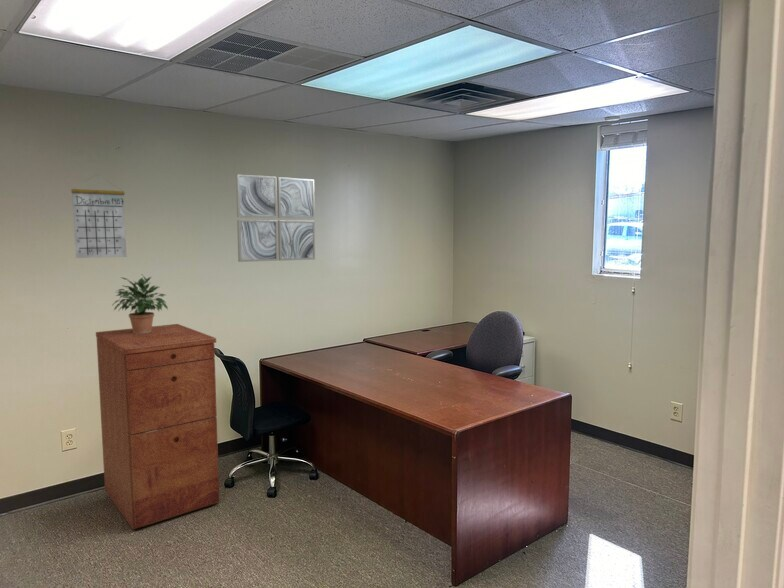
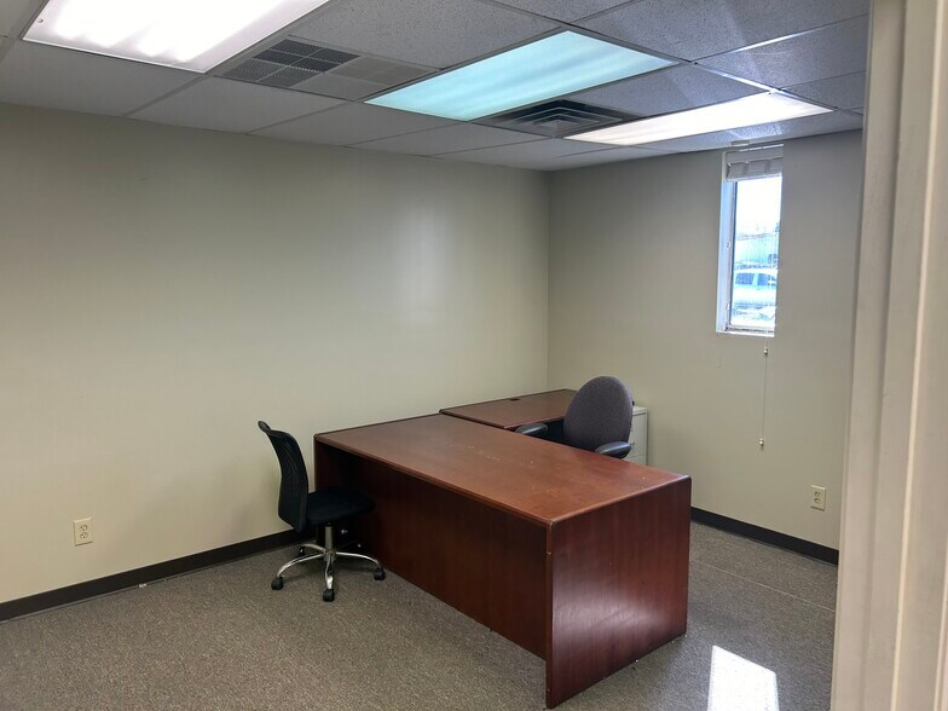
- calendar [70,173,128,259]
- wall art [235,173,316,263]
- potted plant [112,275,169,334]
- filing cabinet [95,323,220,531]
